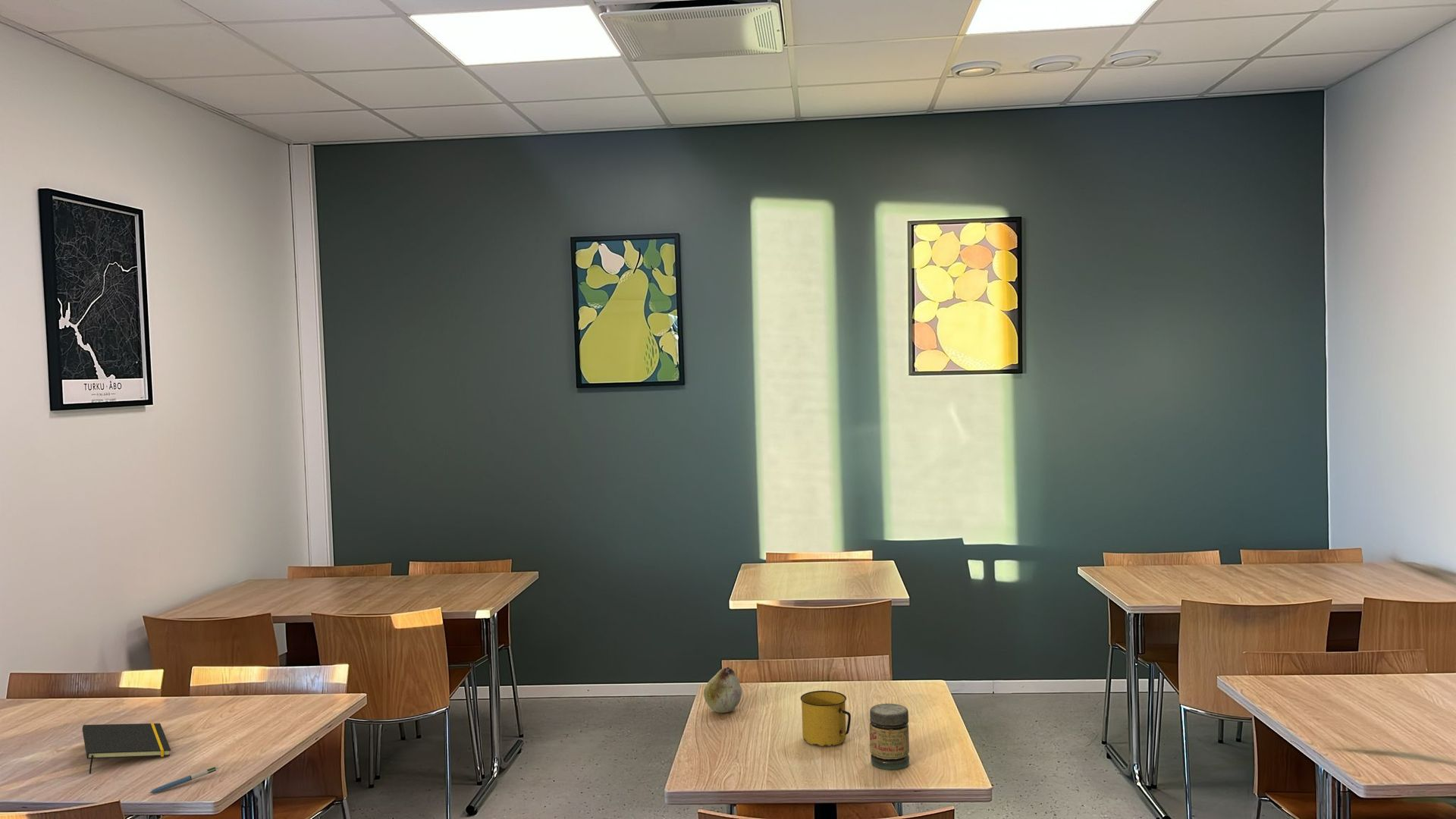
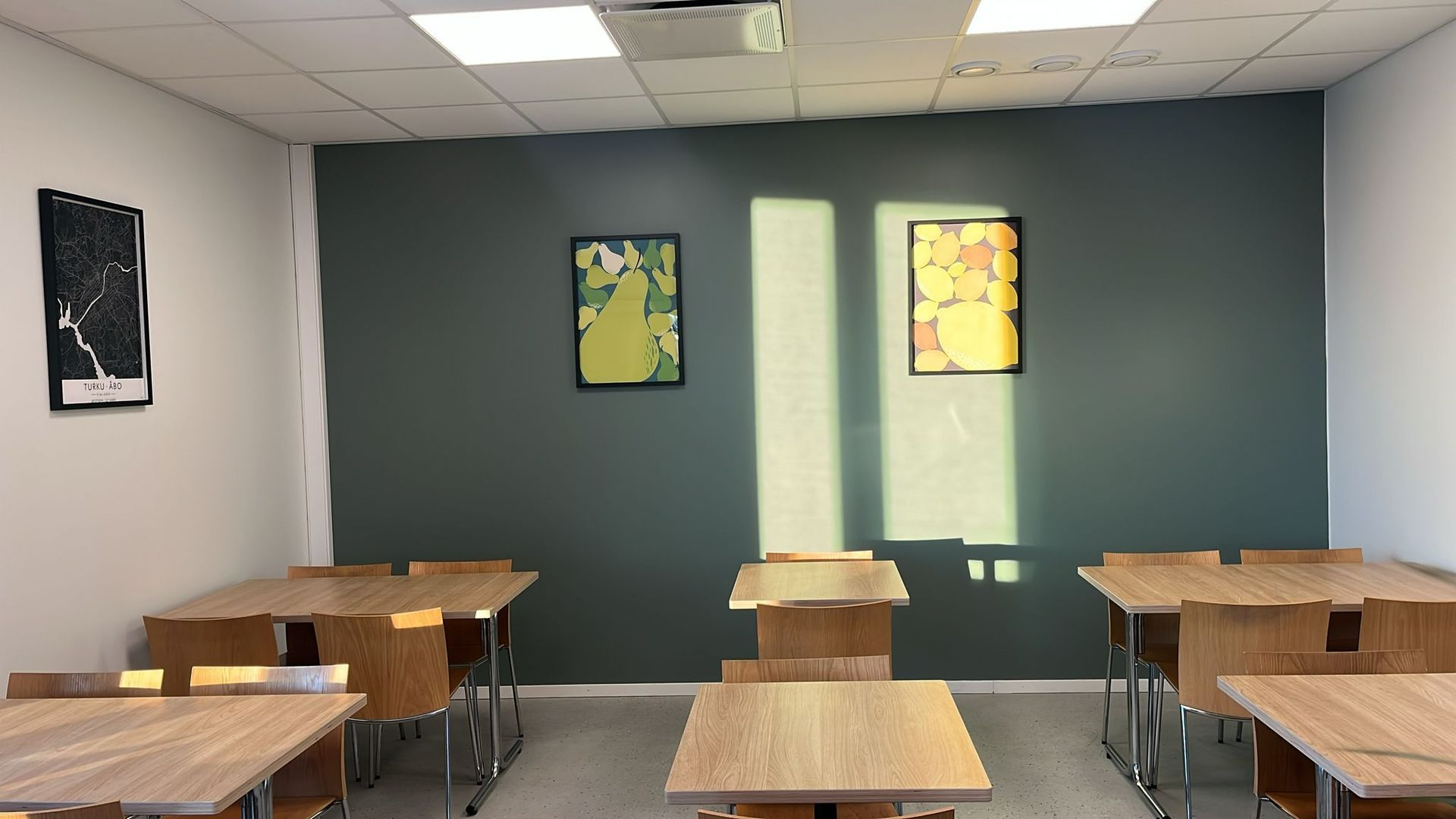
- jar [869,703,910,770]
- fruit [703,667,742,714]
- notepad [82,723,171,774]
- pen [149,766,219,794]
- mug [800,690,852,747]
